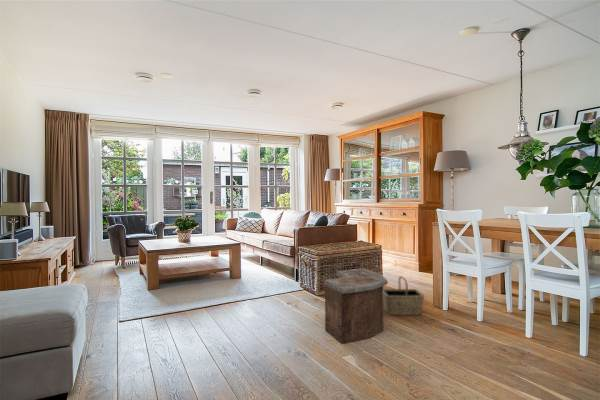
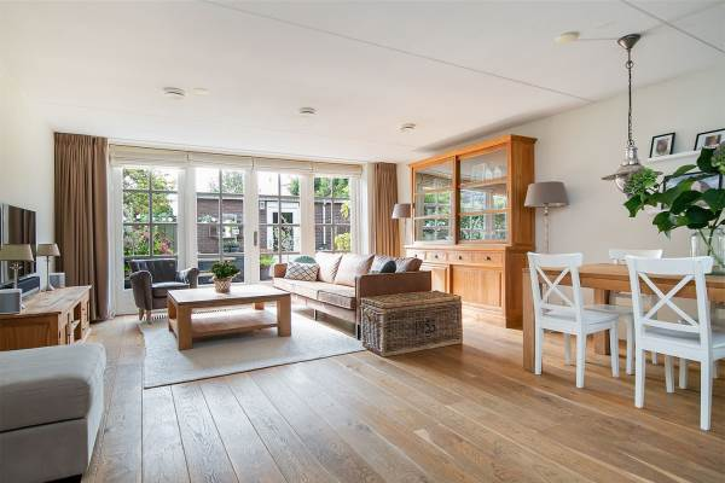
- basket [383,275,425,316]
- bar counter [324,267,389,345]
